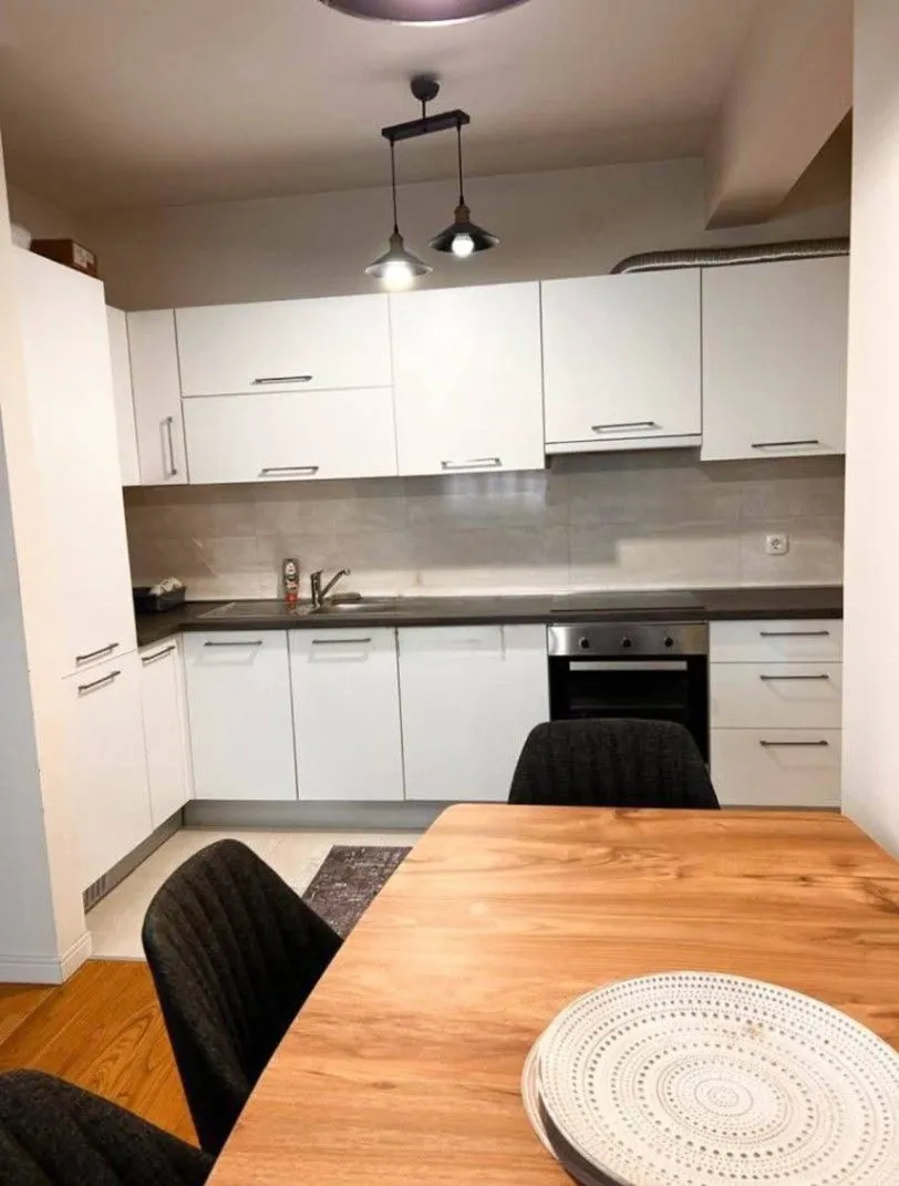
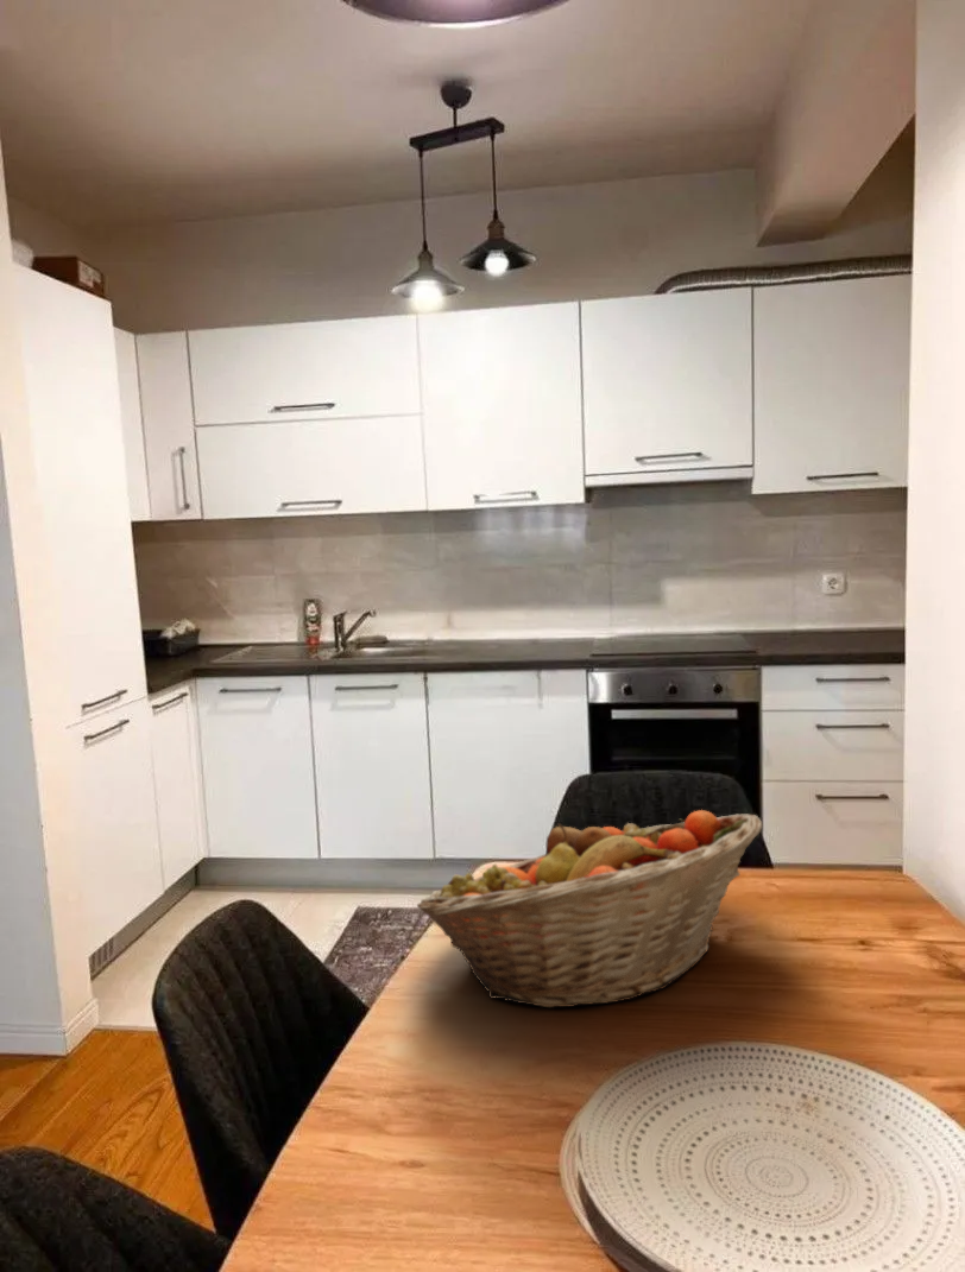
+ fruit basket [416,809,763,1008]
